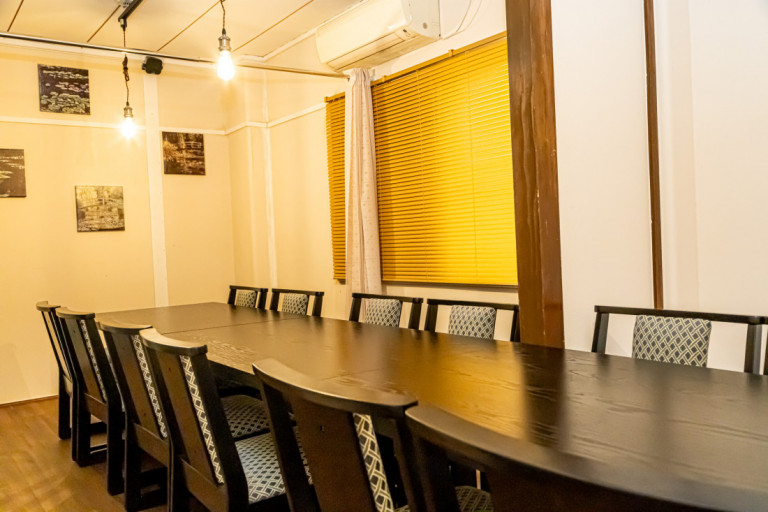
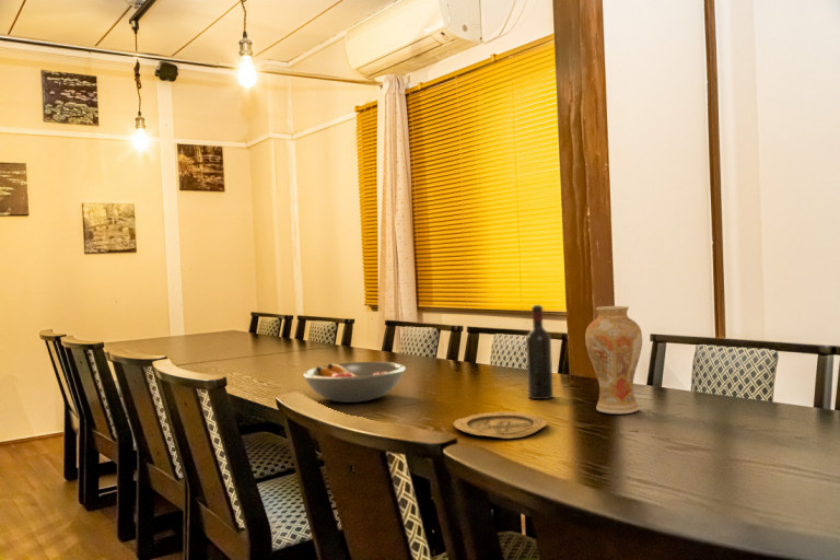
+ vase [584,305,643,416]
+ fruit bowl [302,361,407,404]
+ plate [452,410,548,440]
+ wine bottle [525,304,555,400]
